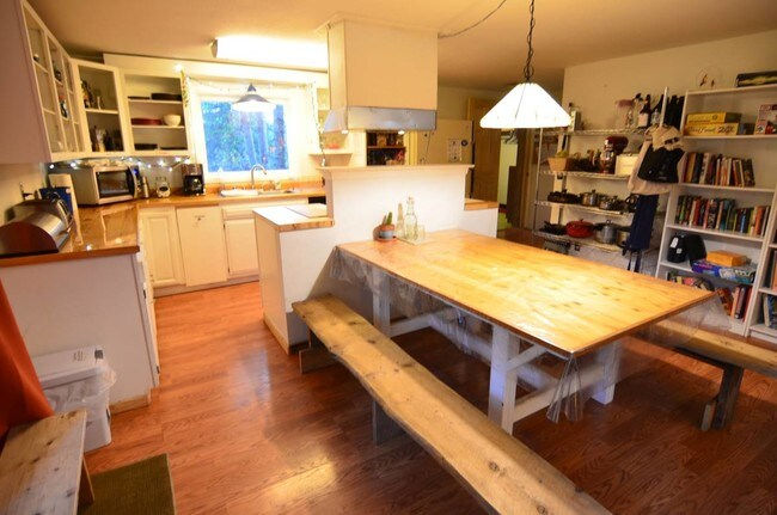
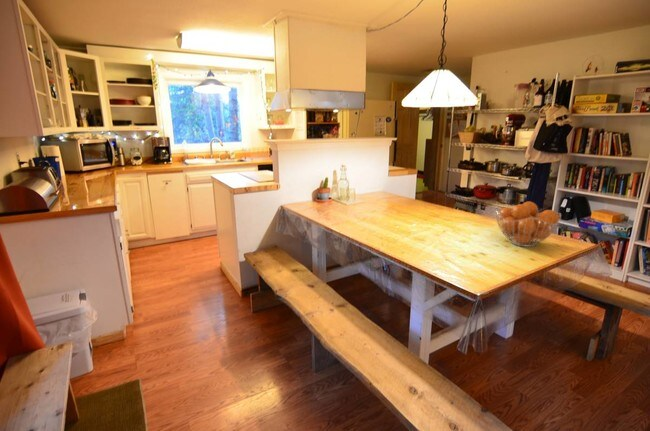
+ fruit basket [494,201,562,248]
